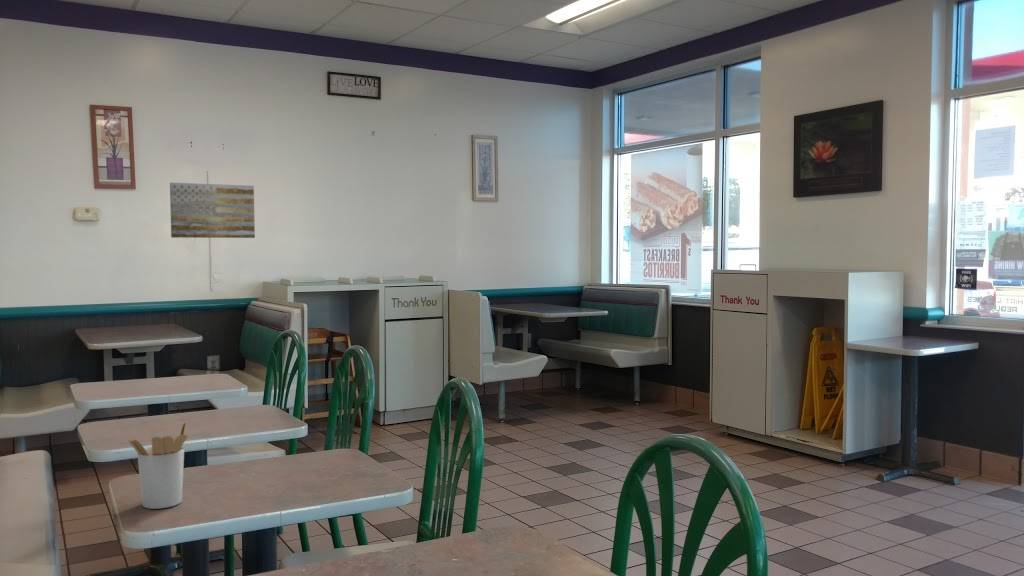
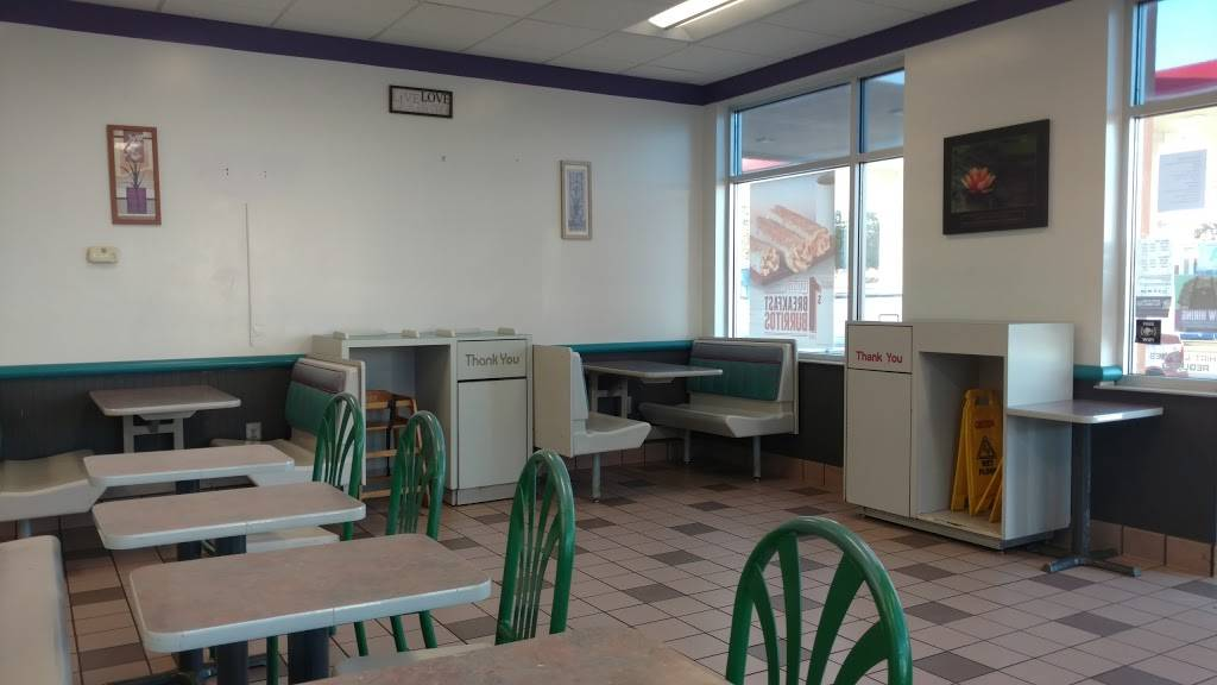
- wall art [169,182,256,239]
- utensil holder [128,420,188,510]
